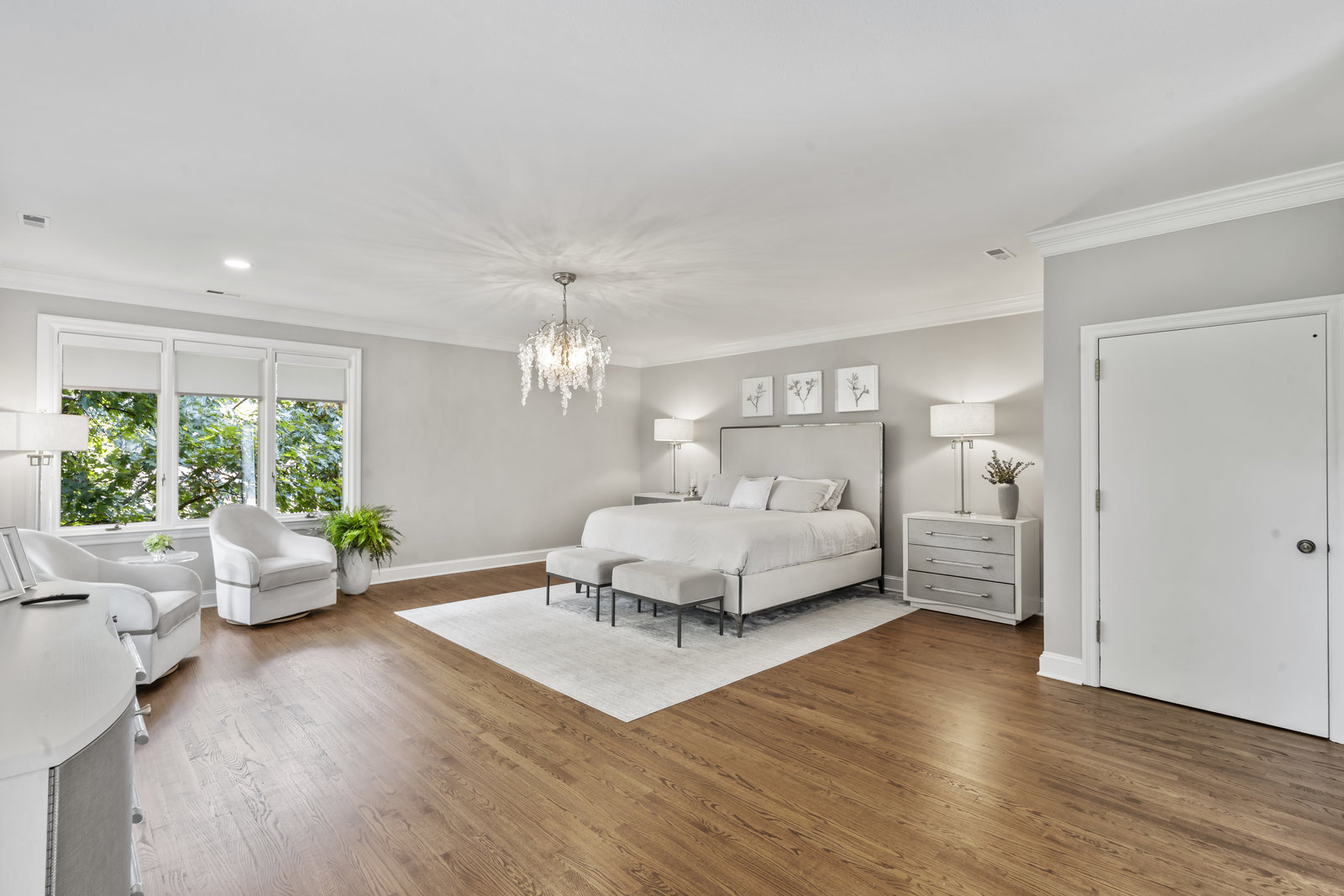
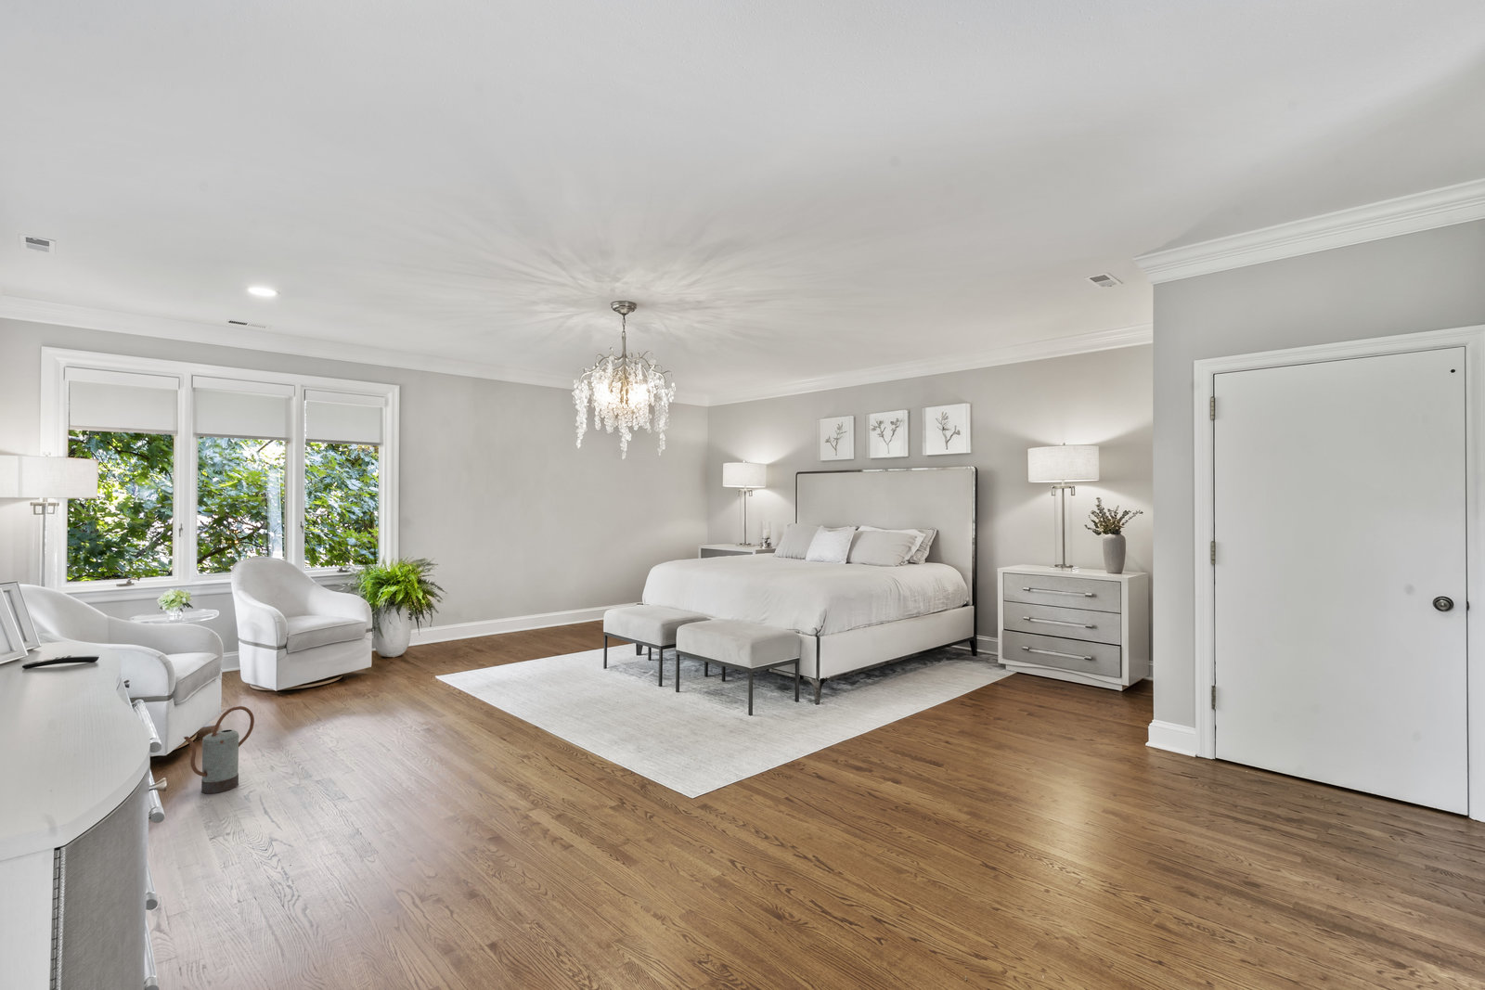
+ watering can [182,705,255,794]
